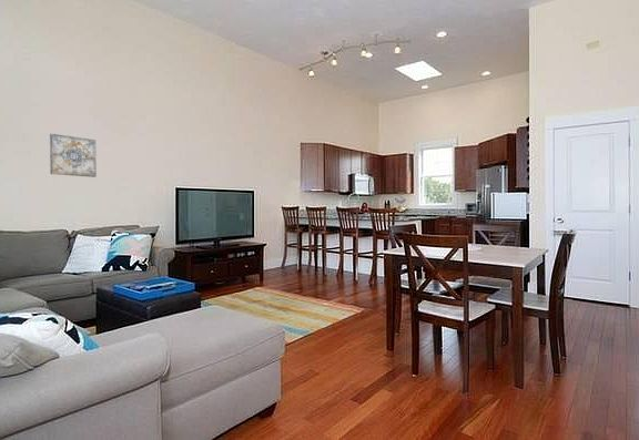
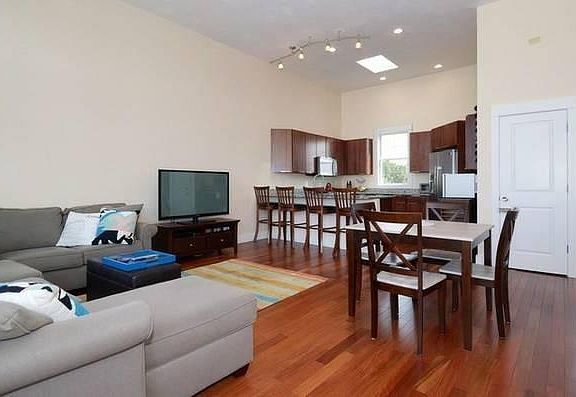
- wall art [49,133,98,178]
